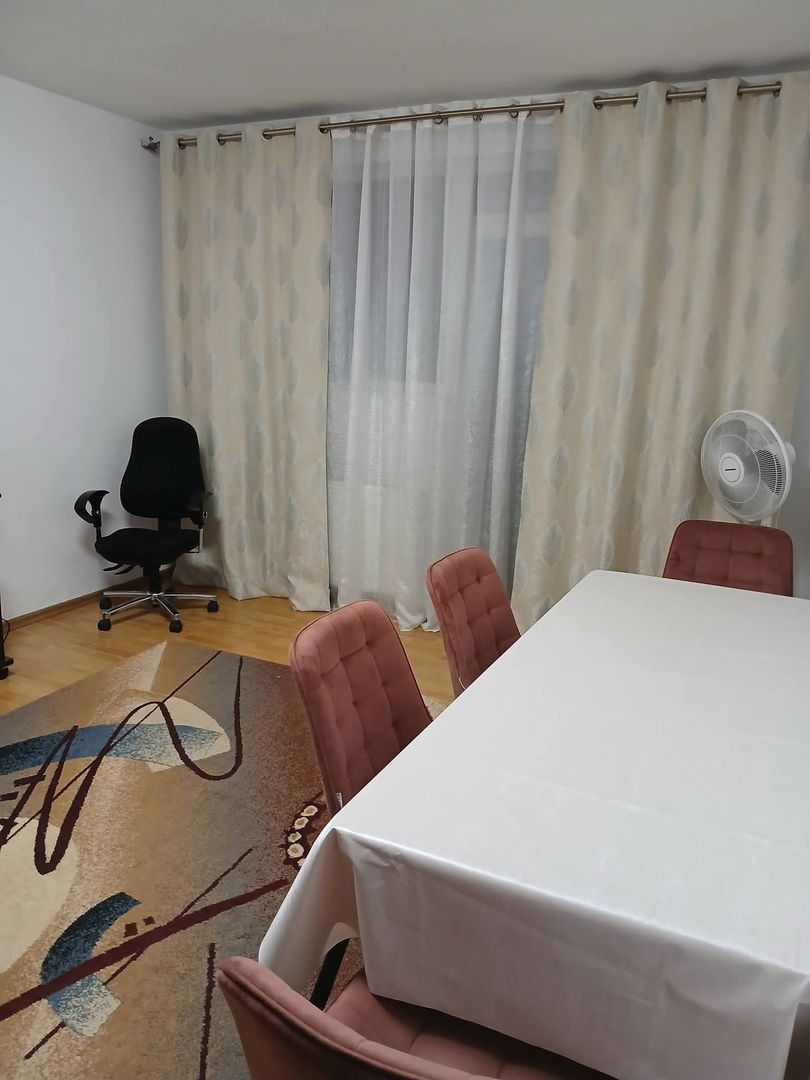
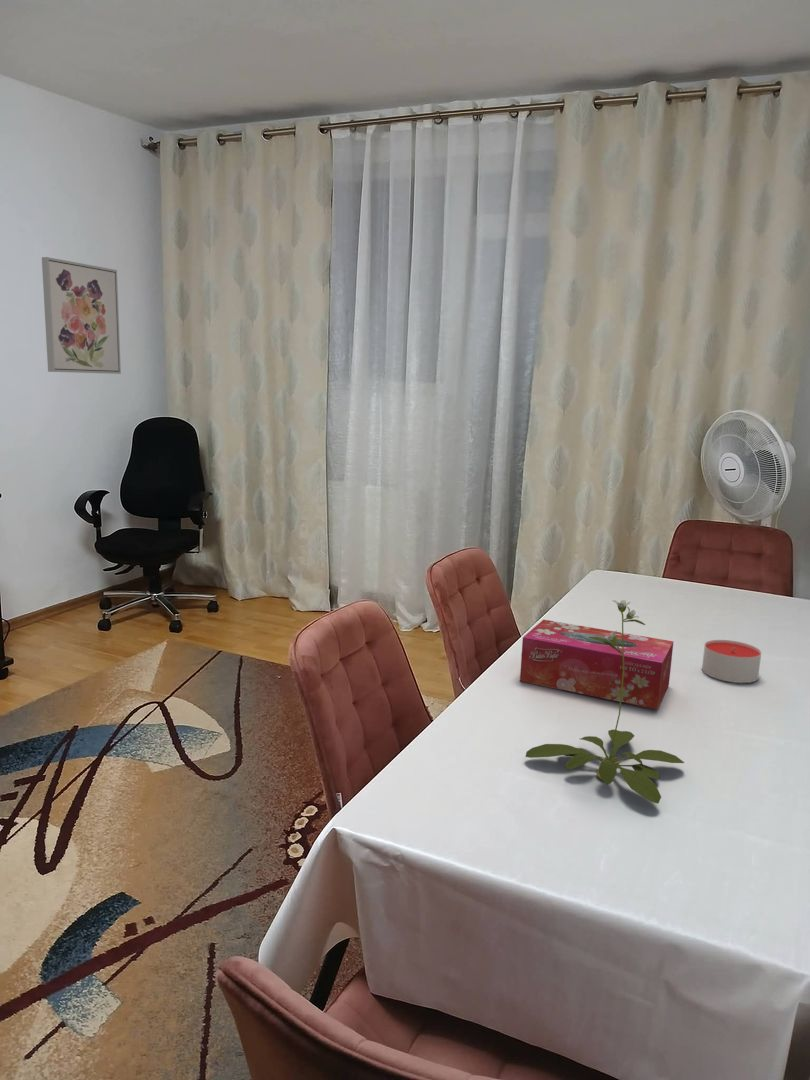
+ tissue box [519,619,675,710]
+ plant [525,599,686,805]
+ wall art [41,256,122,375]
+ candle [701,639,762,684]
